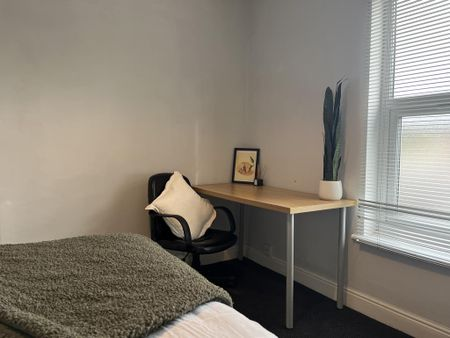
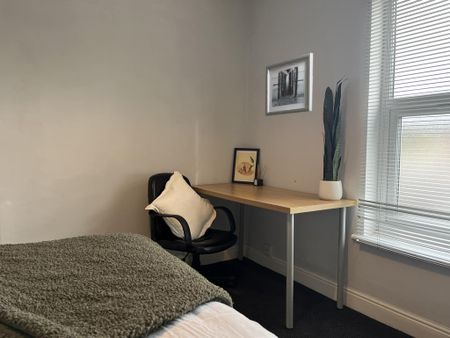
+ wall art [264,52,314,117]
